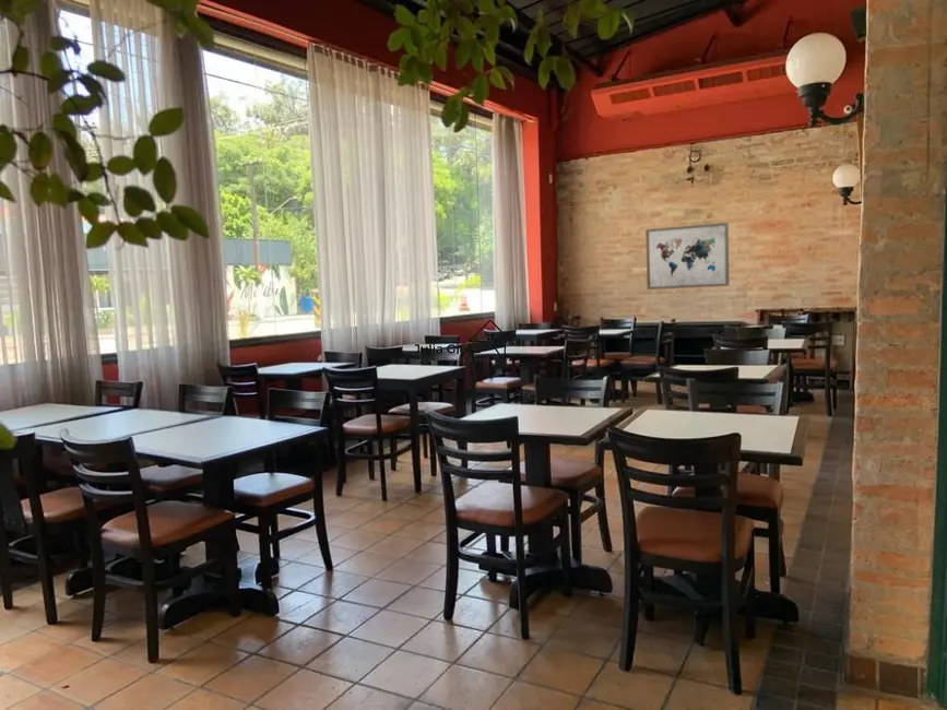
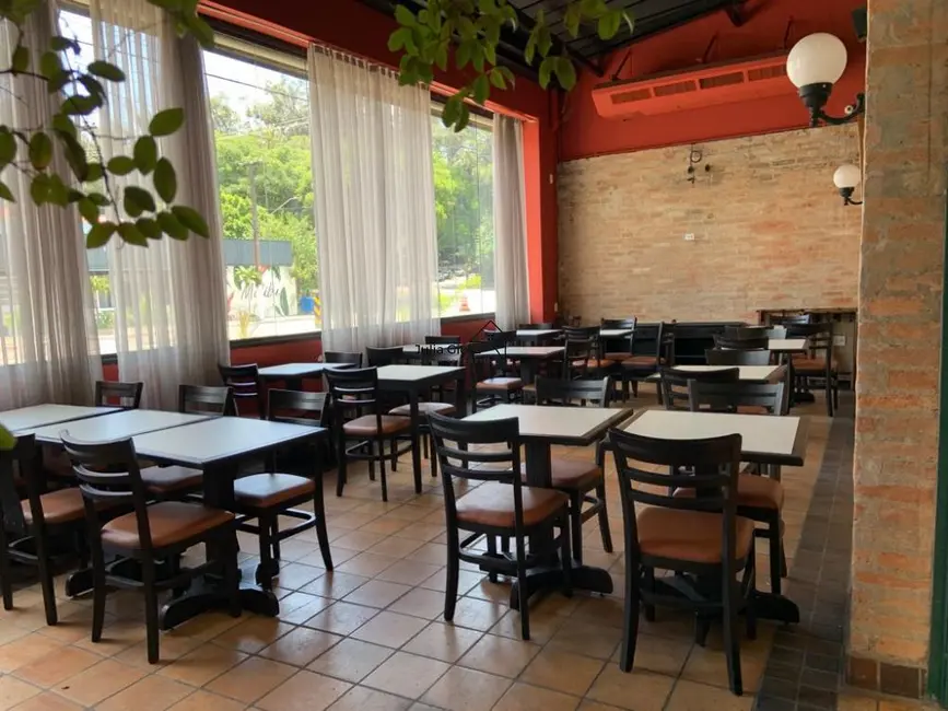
- wall art [644,222,730,291]
